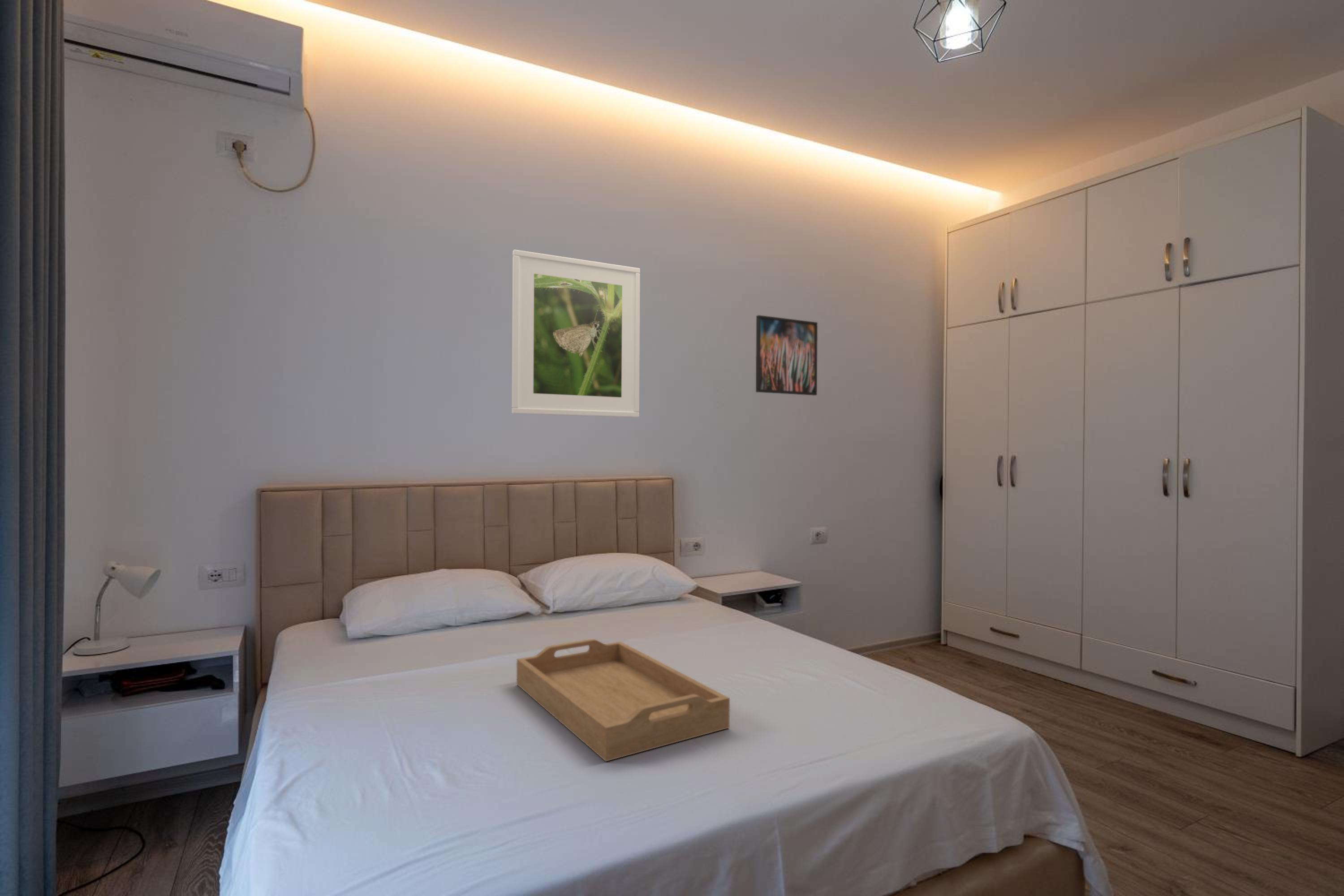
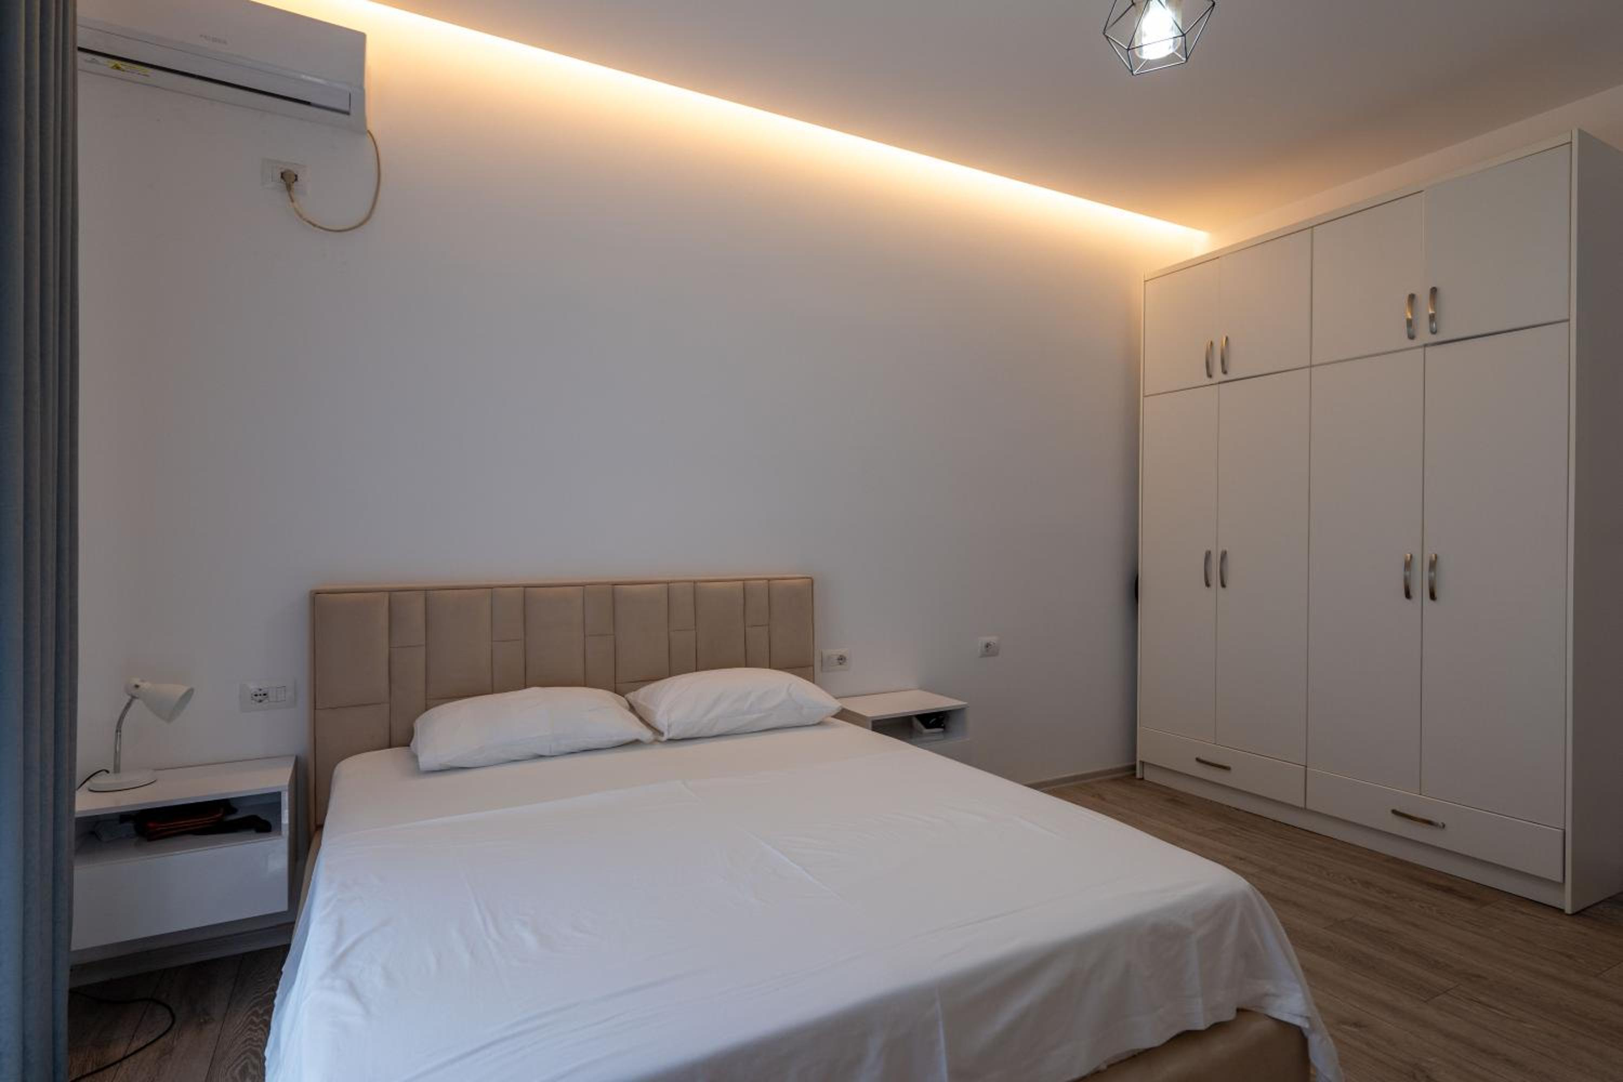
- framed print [511,249,641,418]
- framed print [755,314,818,396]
- serving tray [516,638,730,762]
